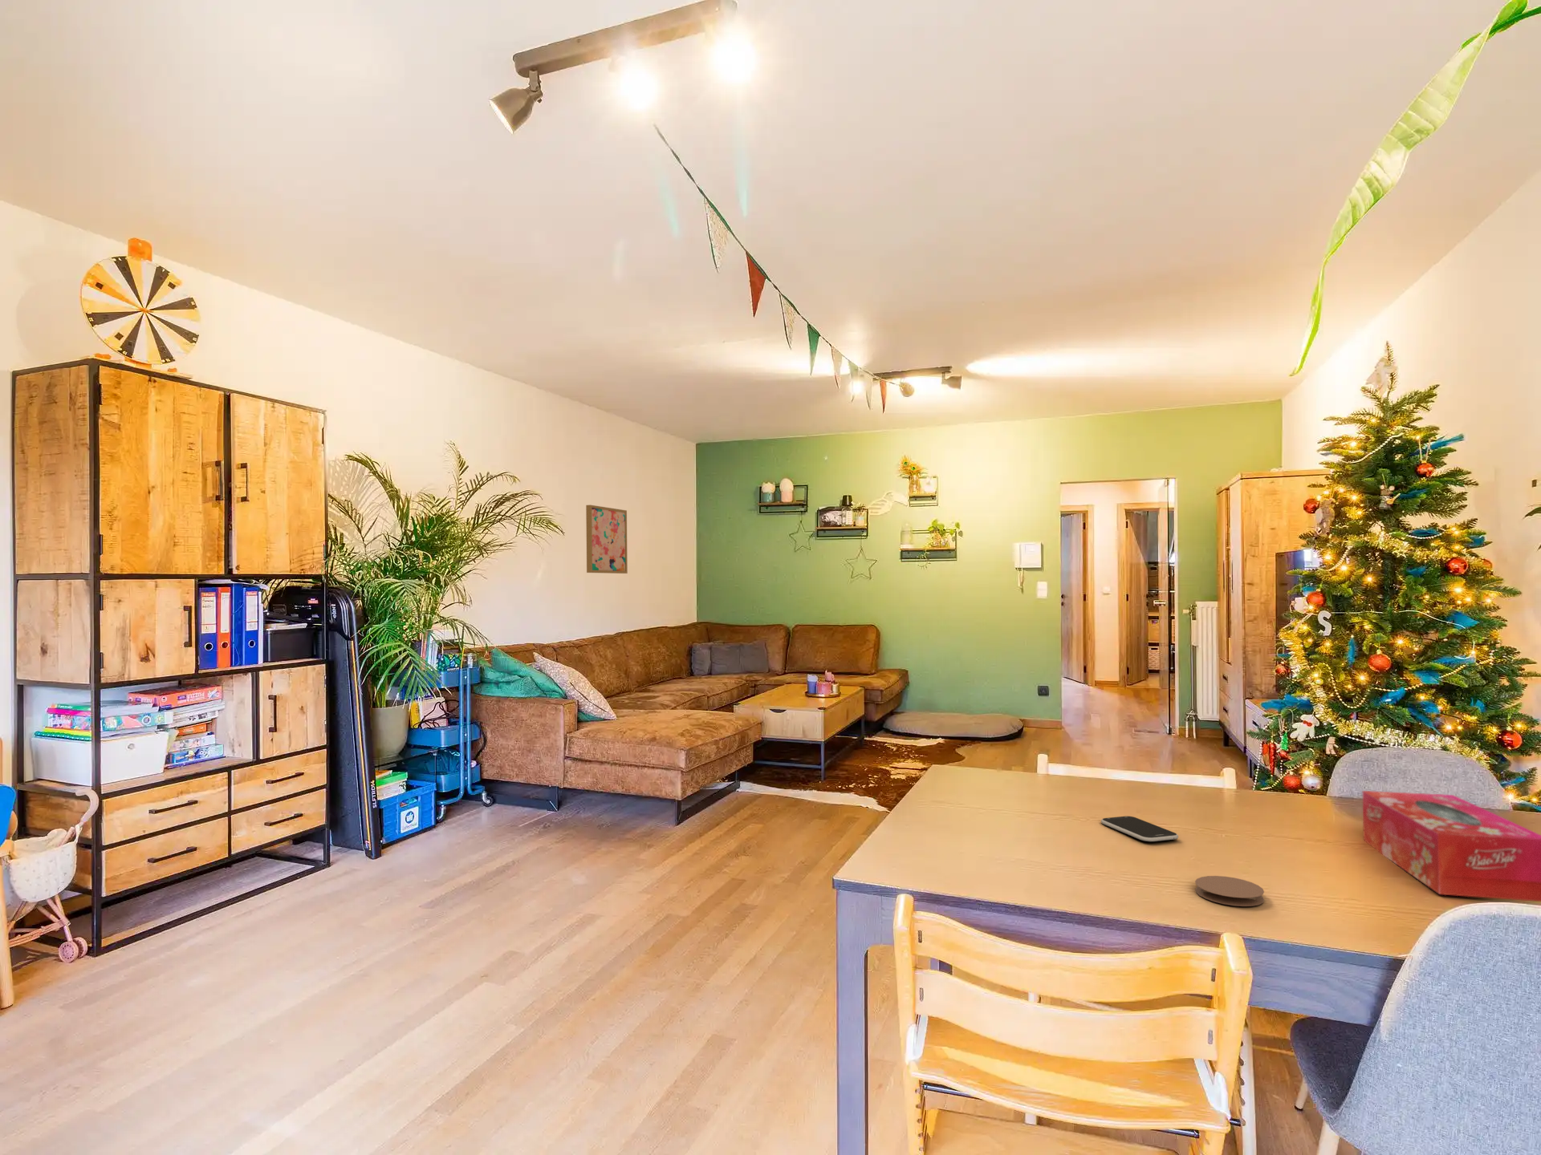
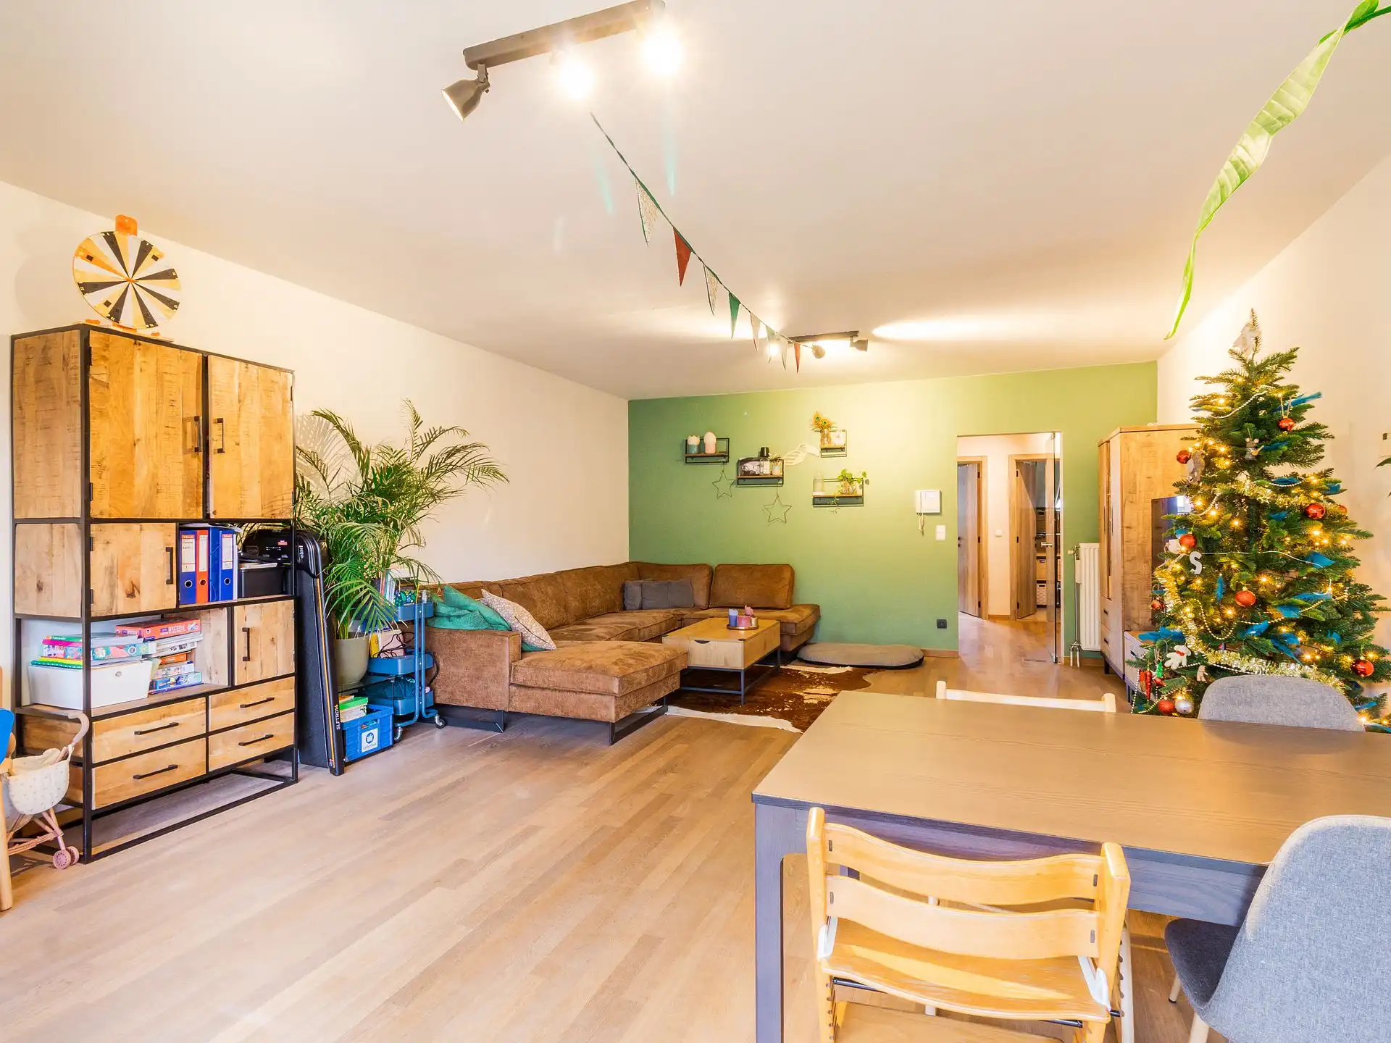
- wall art [585,505,629,574]
- smartphone [1101,815,1179,842]
- tissue box [1361,790,1541,903]
- coaster [1194,875,1264,907]
